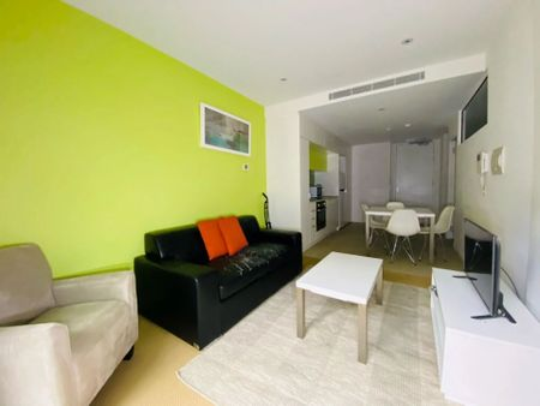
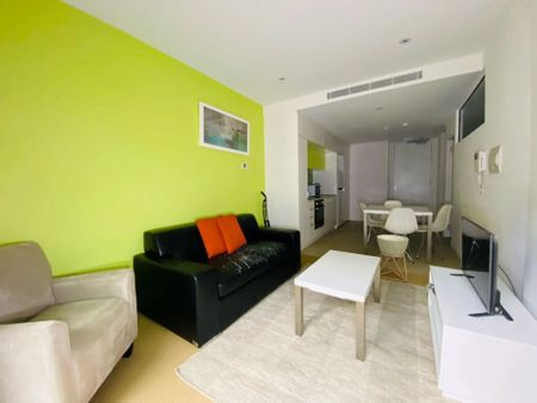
+ planter [376,234,409,284]
